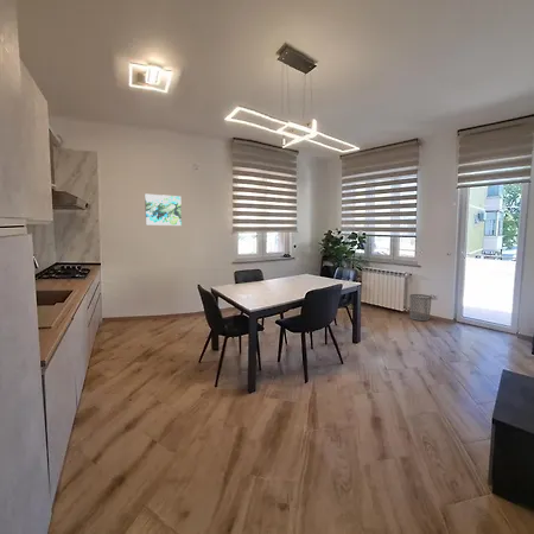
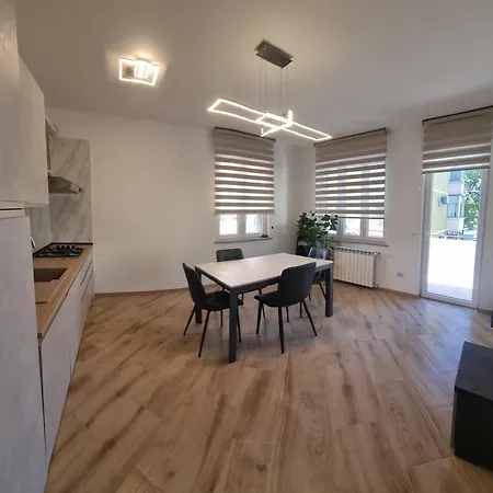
- waste bin [408,293,433,322]
- wall art [144,193,183,227]
